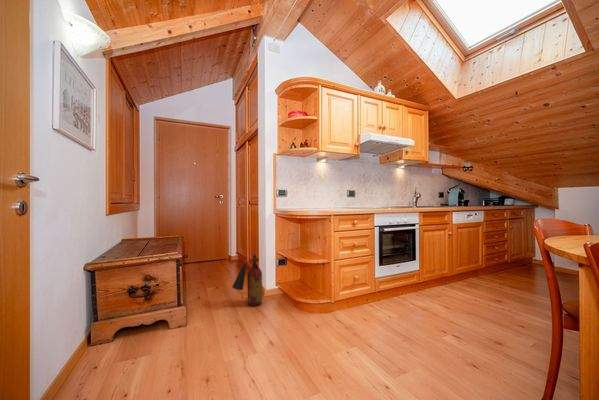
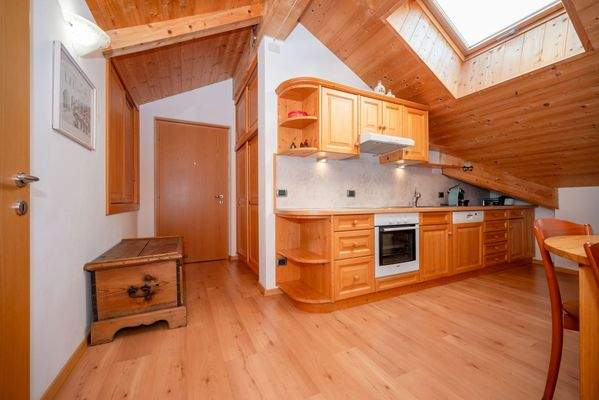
- fire extinguisher [231,253,263,307]
